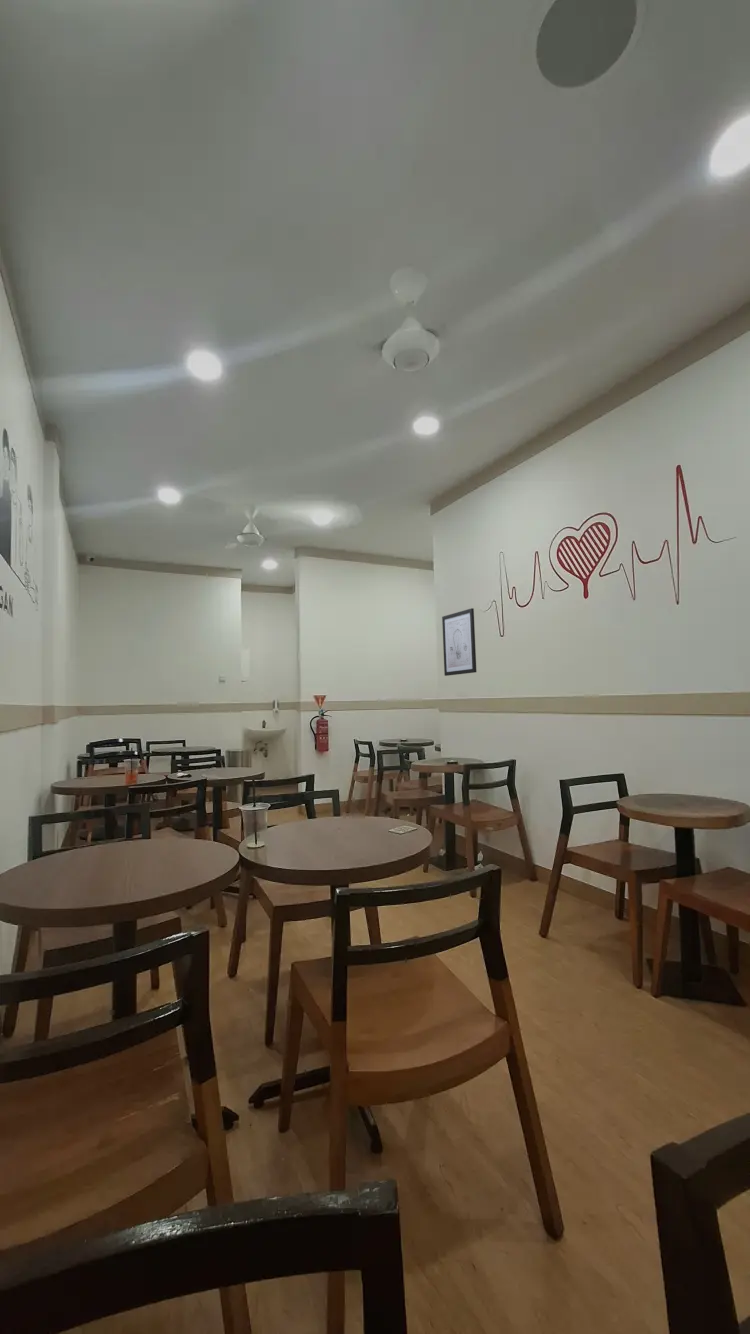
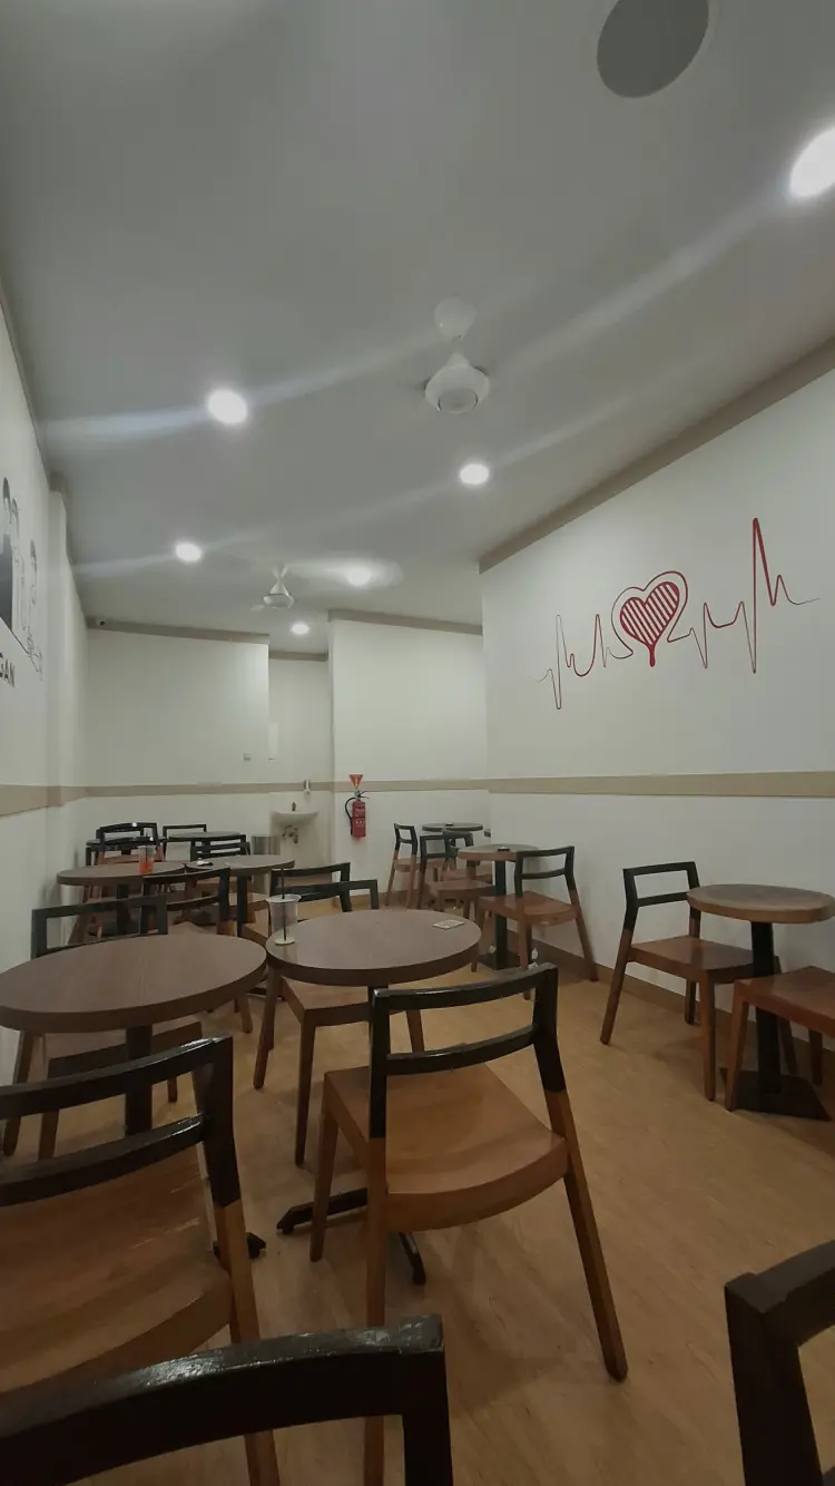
- wall art [441,607,477,677]
